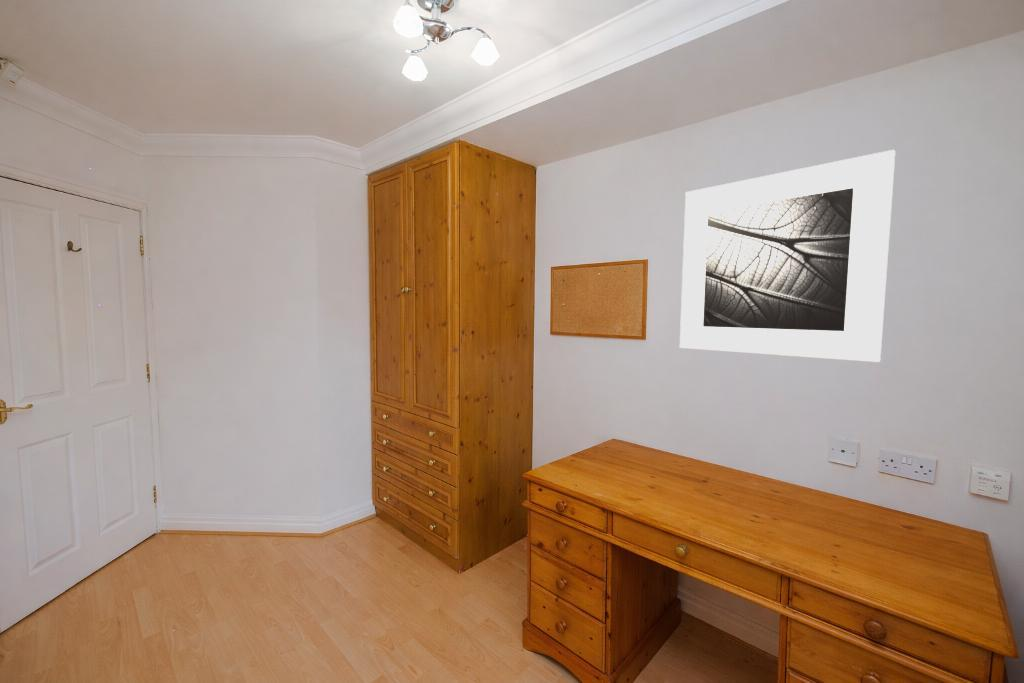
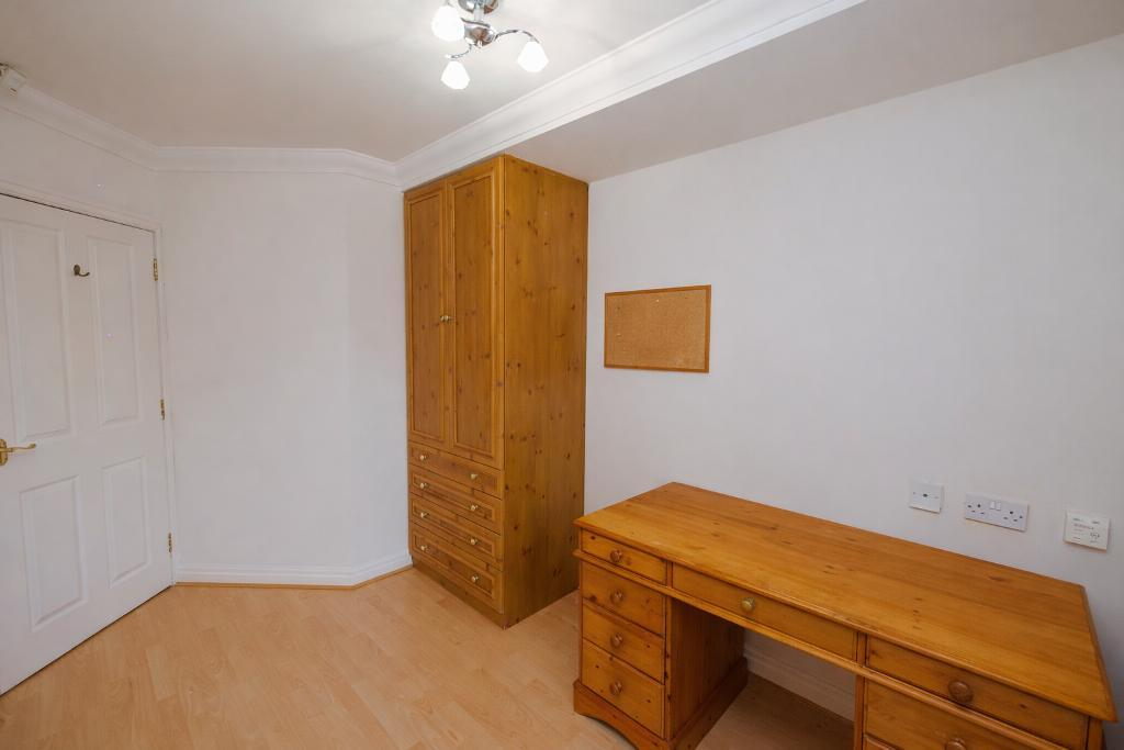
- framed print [679,149,896,363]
